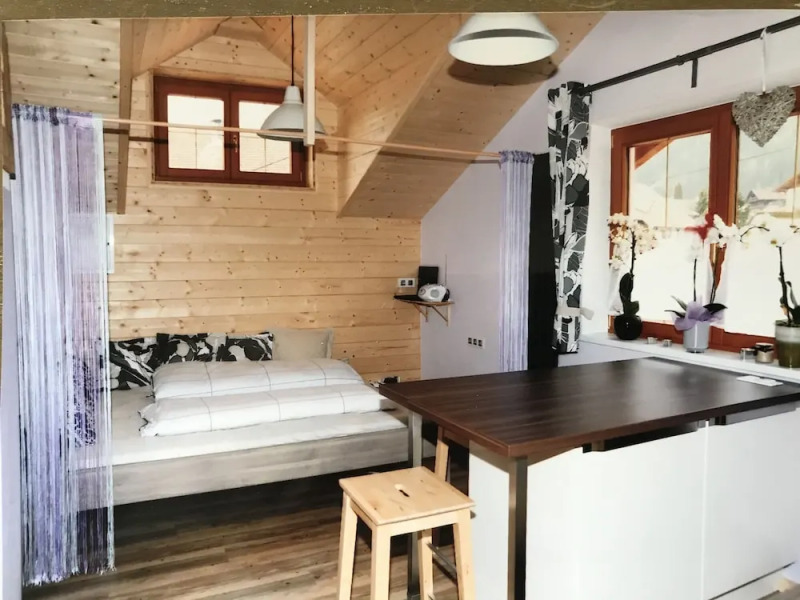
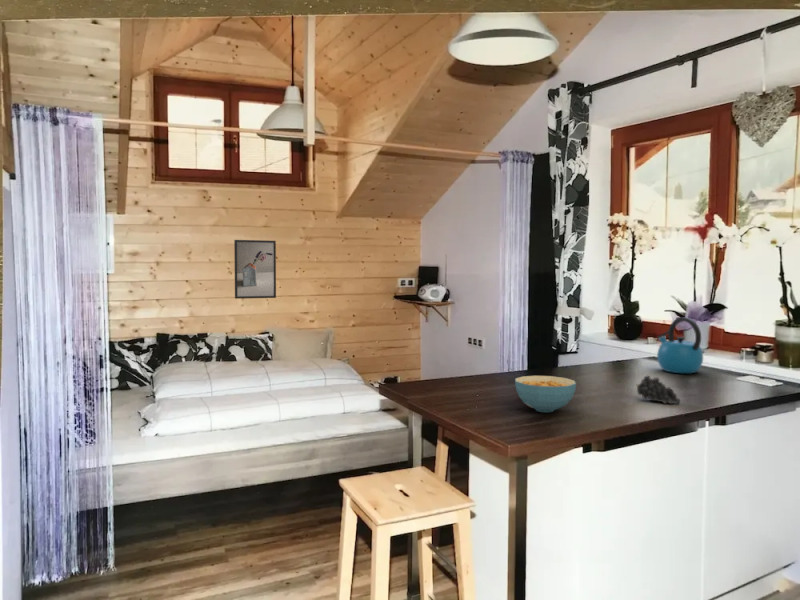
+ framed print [233,239,277,300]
+ cereal bowl [514,375,577,413]
+ fruit [636,375,681,405]
+ kettle [656,316,704,374]
